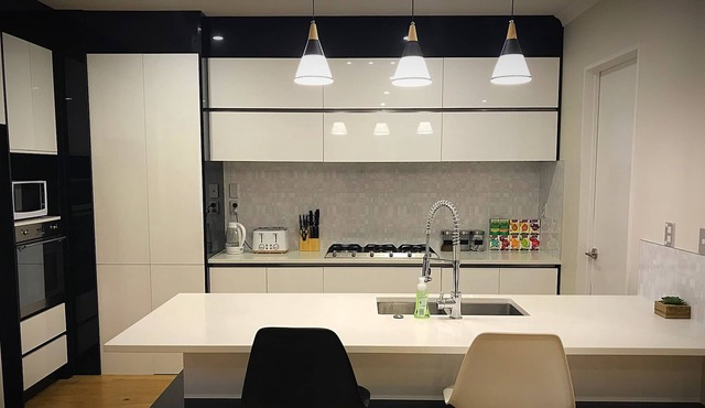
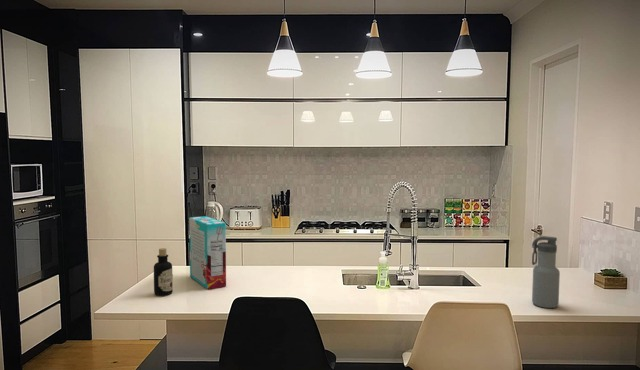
+ cereal box [188,215,227,290]
+ bottle [153,247,174,297]
+ water bottle [531,235,561,309]
